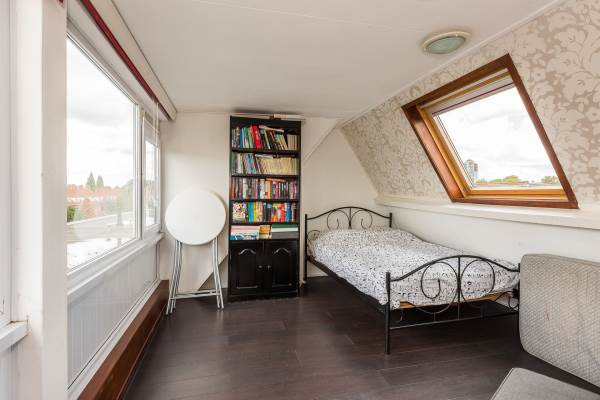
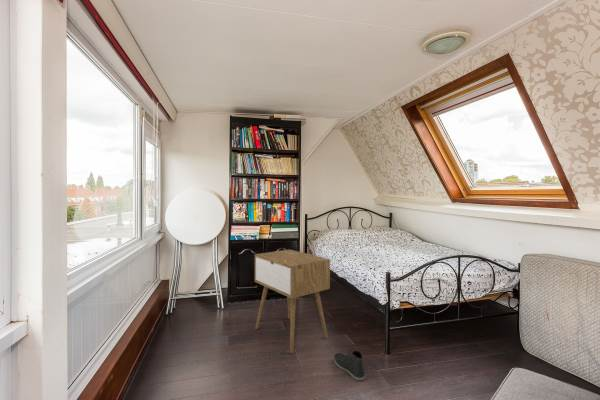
+ nightstand [254,249,331,354]
+ sneaker [333,350,366,381]
